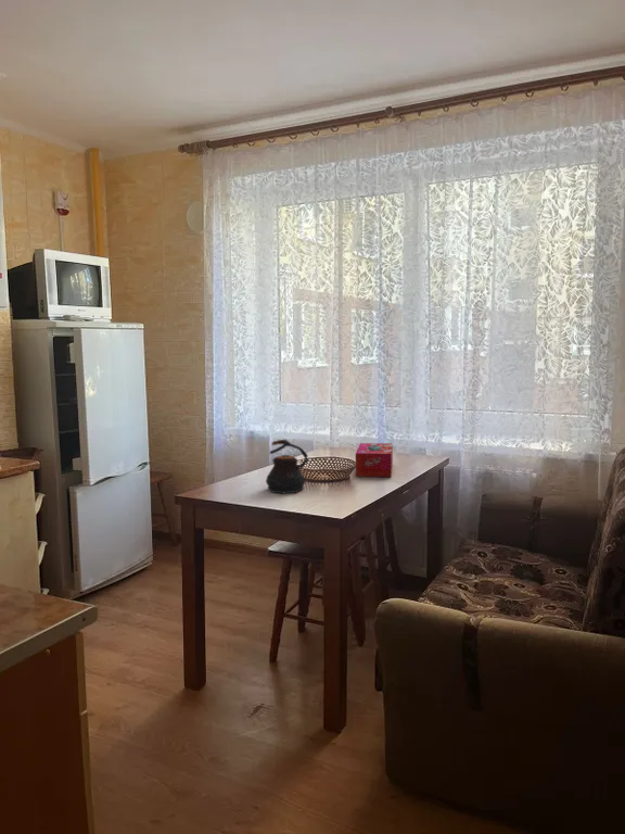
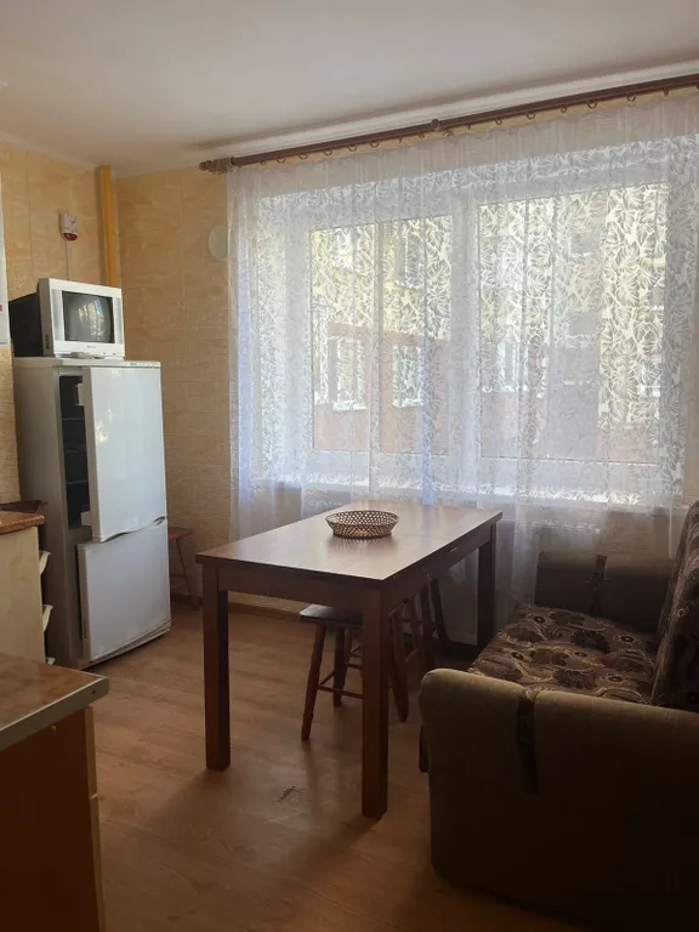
- teapot [265,439,309,494]
- tissue box [355,442,394,478]
